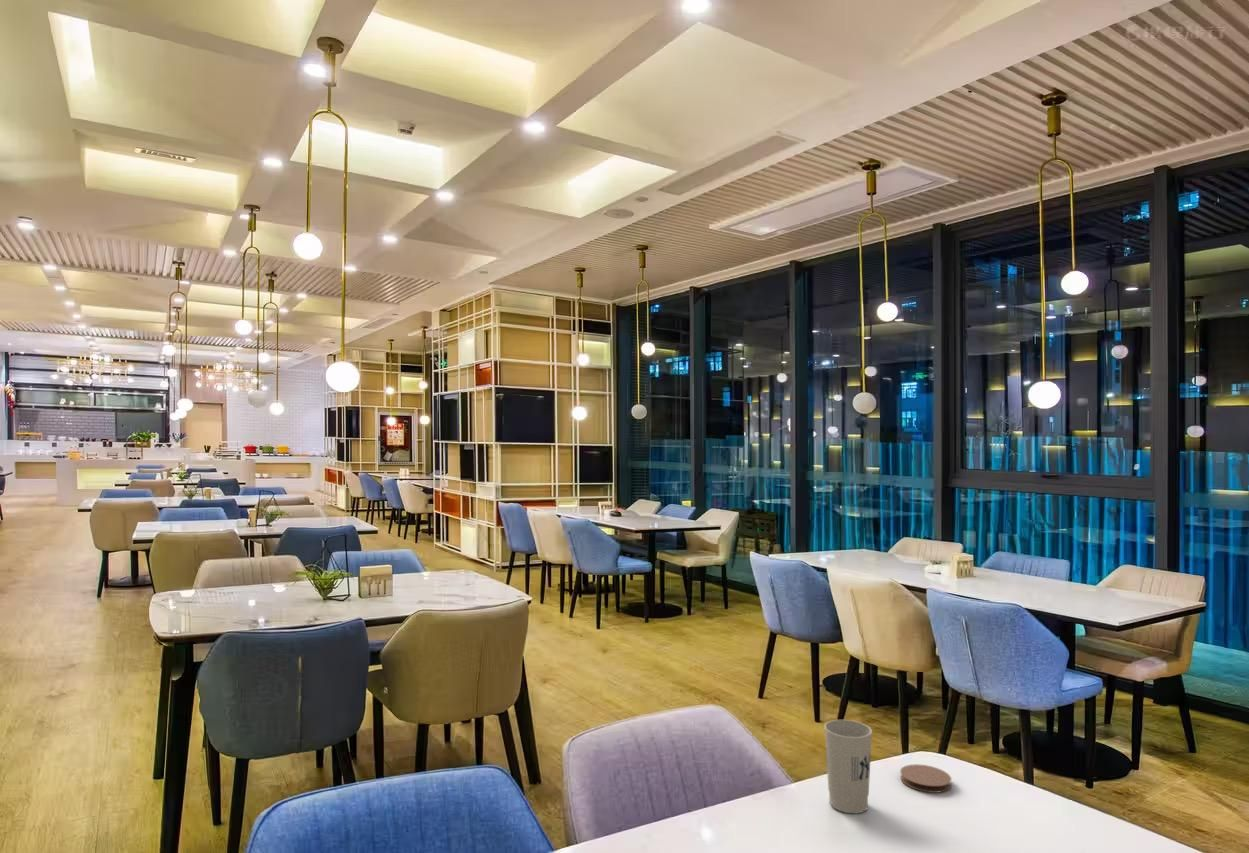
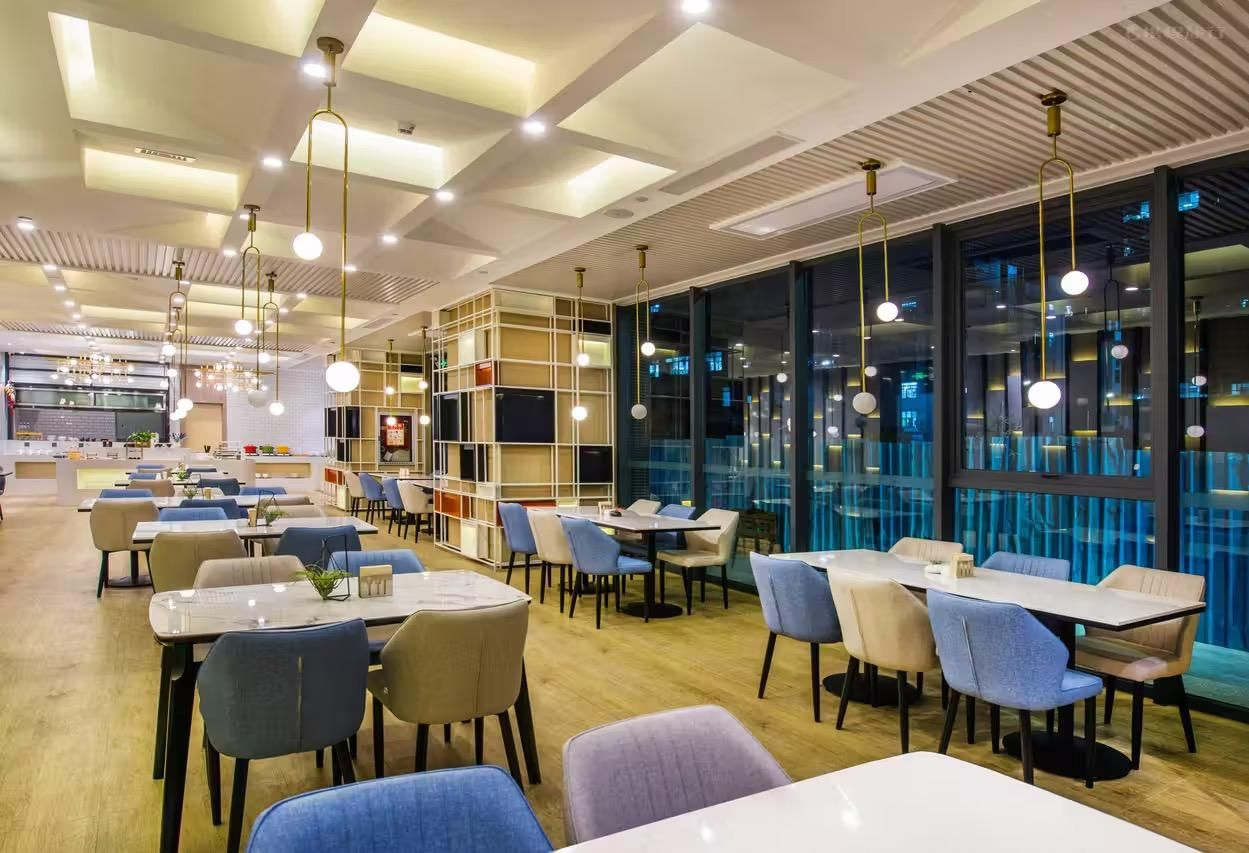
- cup [823,719,873,814]
- coaster [899,763,952,794]
